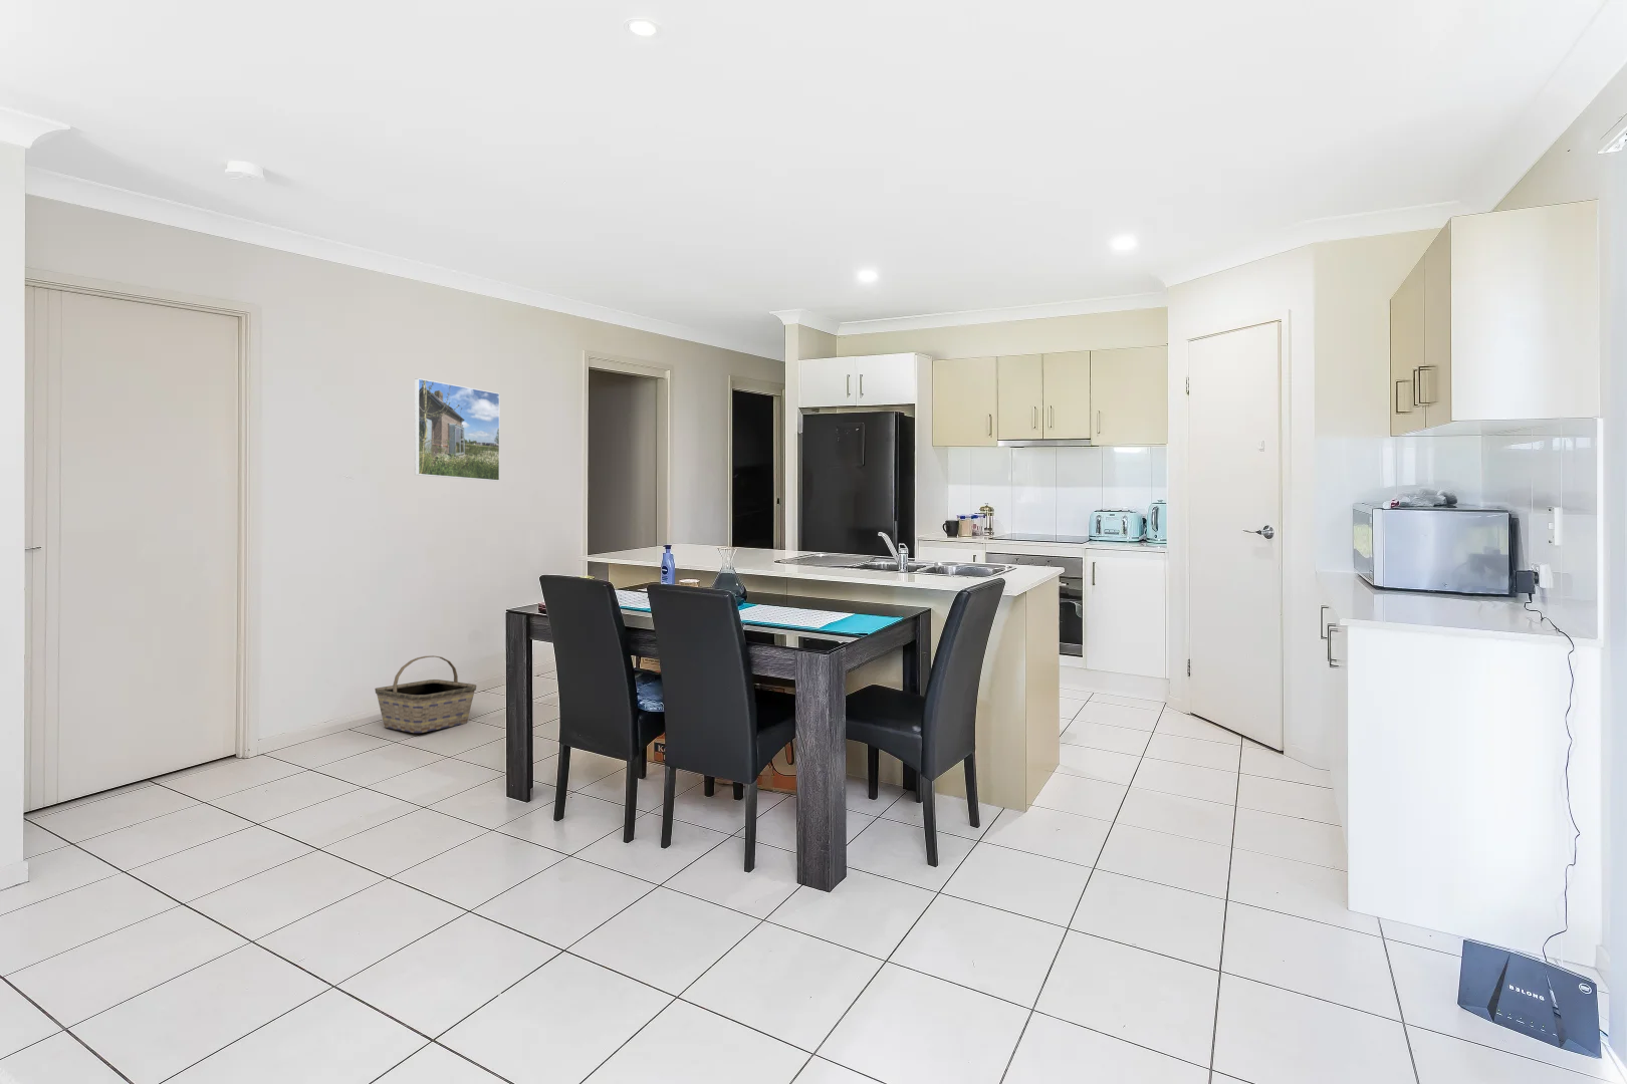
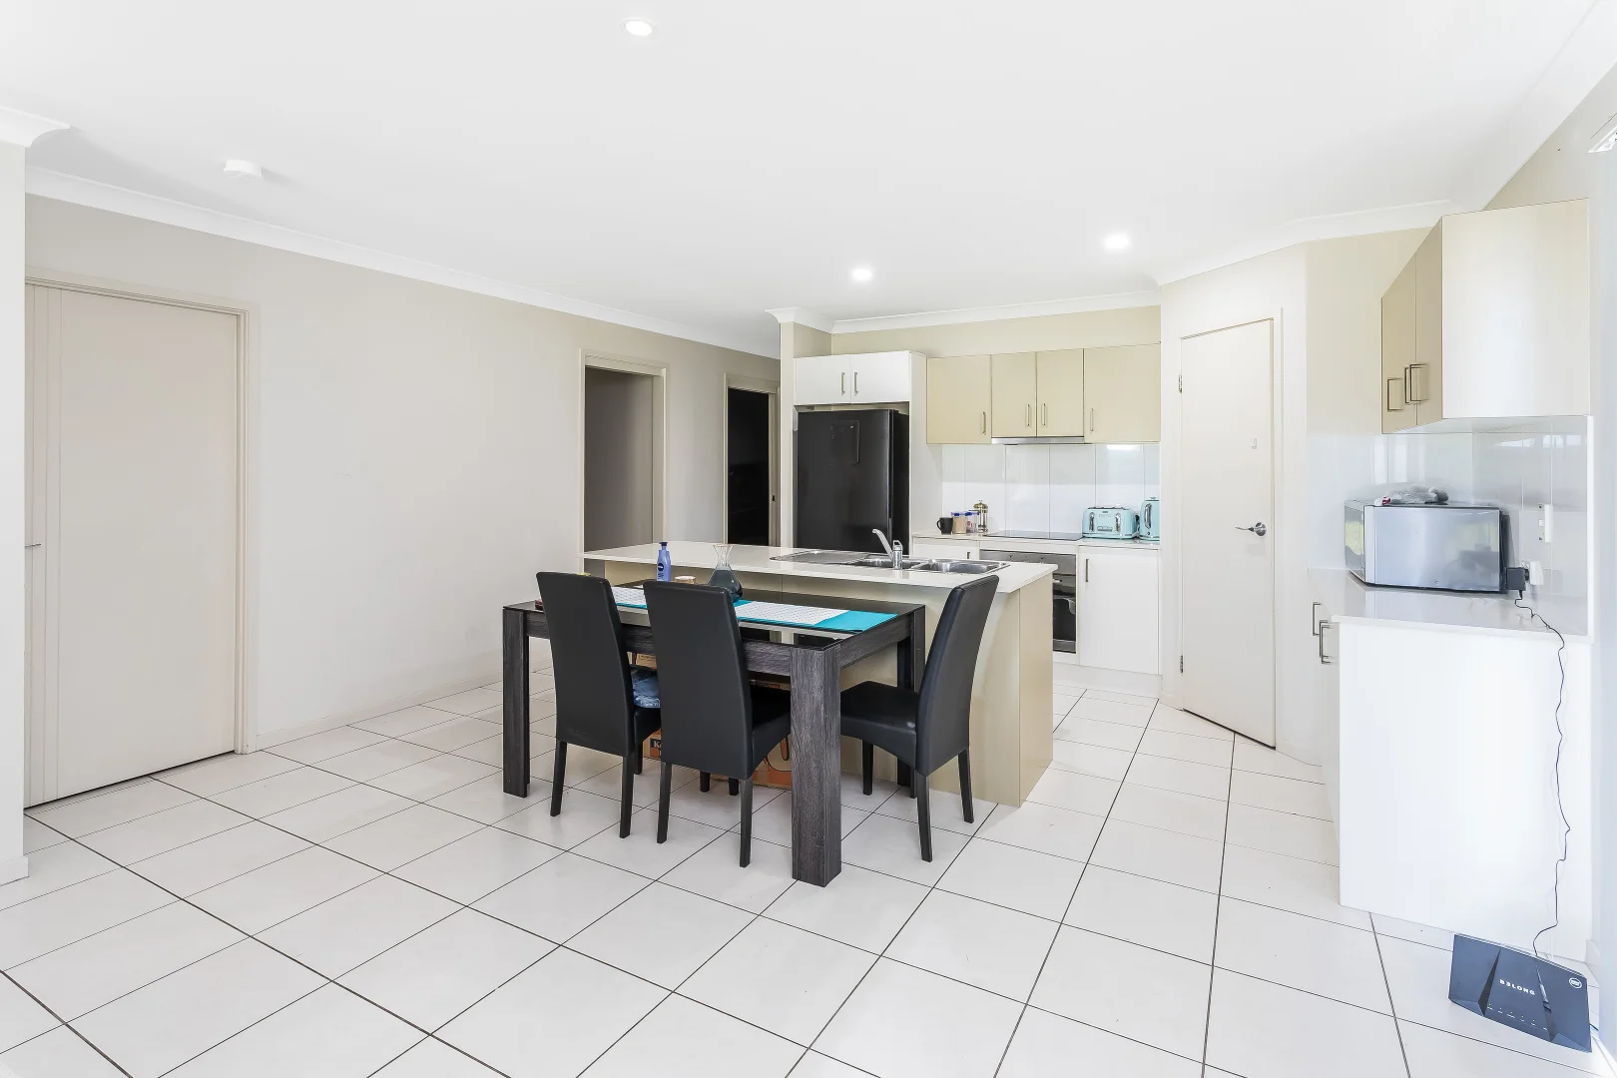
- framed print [414,377,501,482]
- basket [374,655,478,733]
